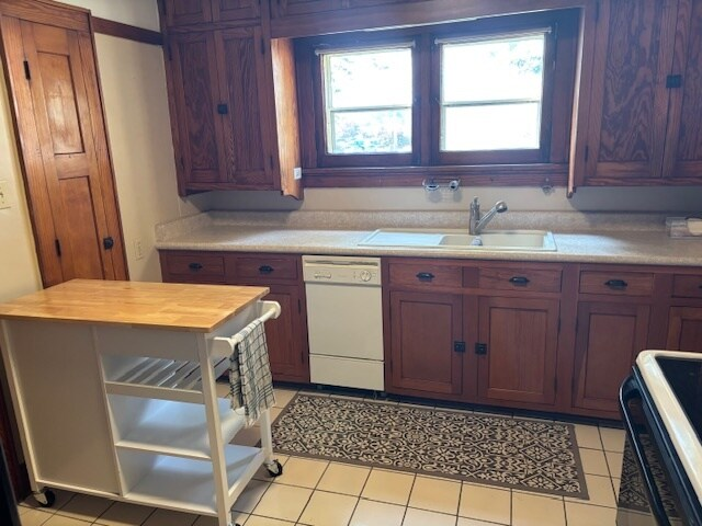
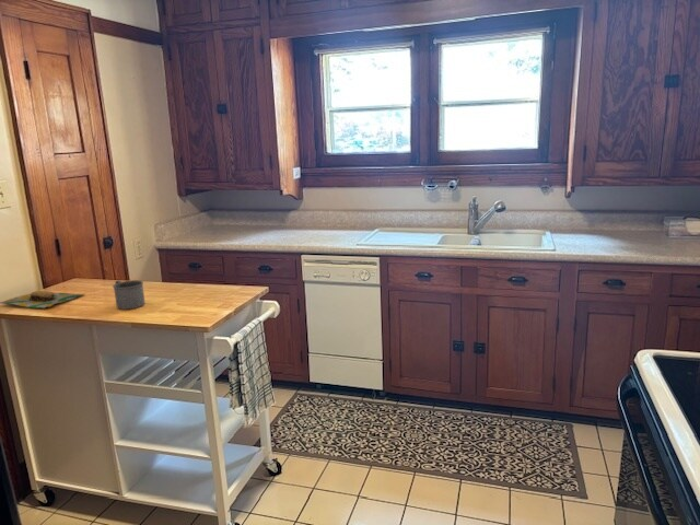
+ mug [112,279,147,311]
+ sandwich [0,290,84,310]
